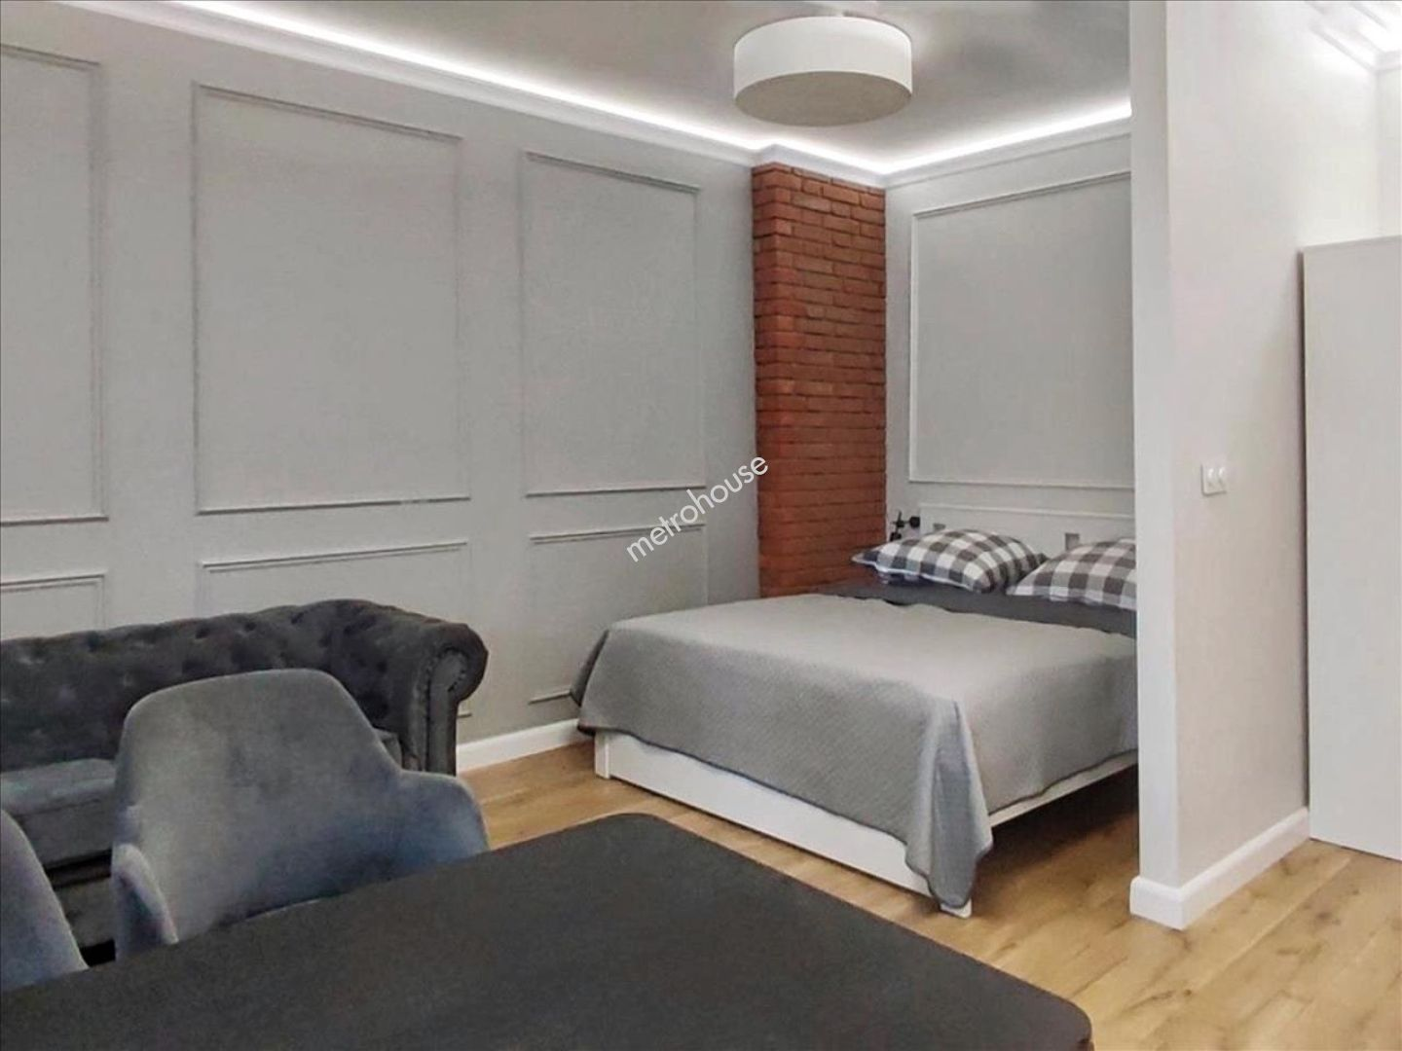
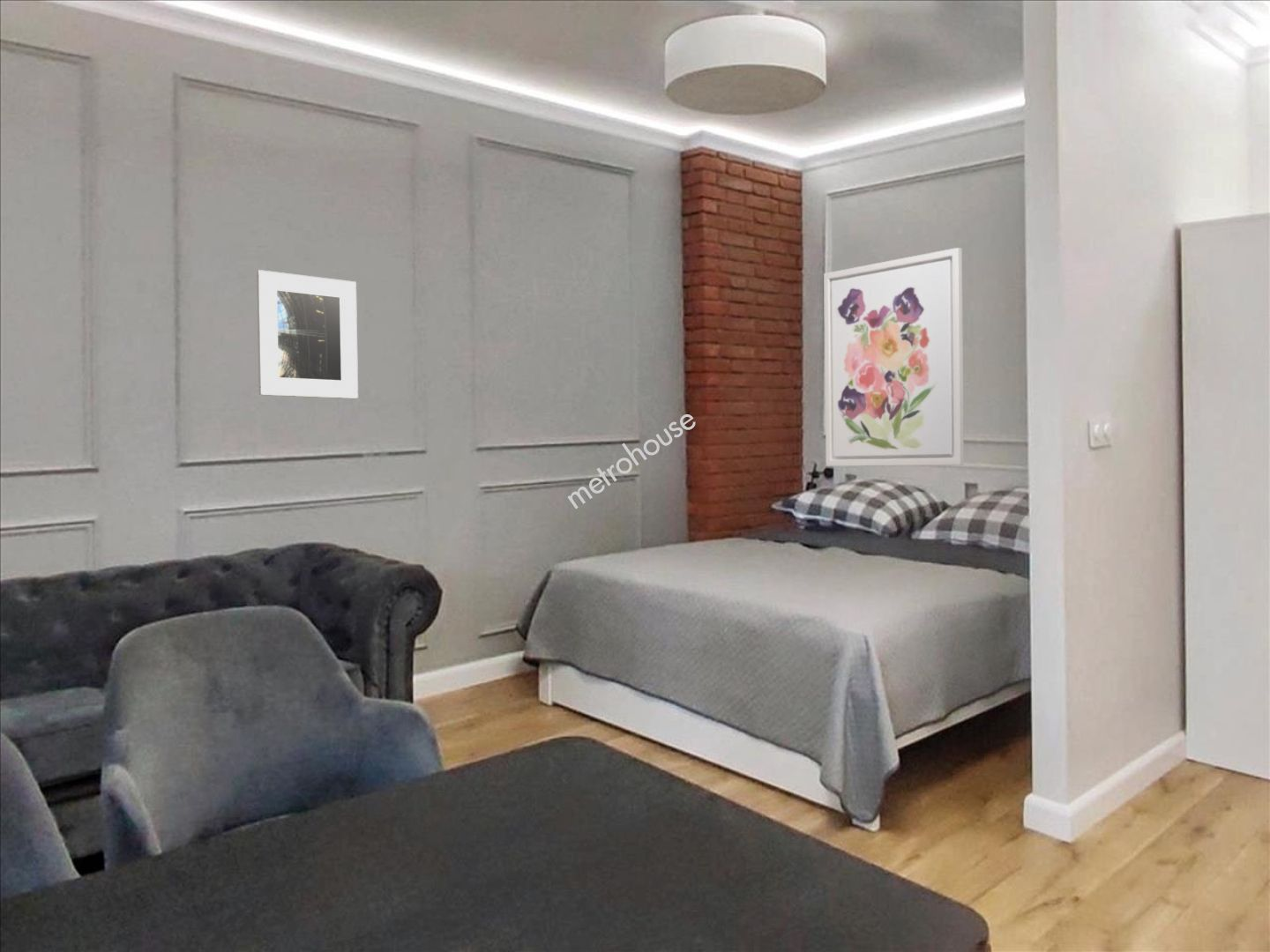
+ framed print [256,269,359,399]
+ wall art [823,247,965,467]
